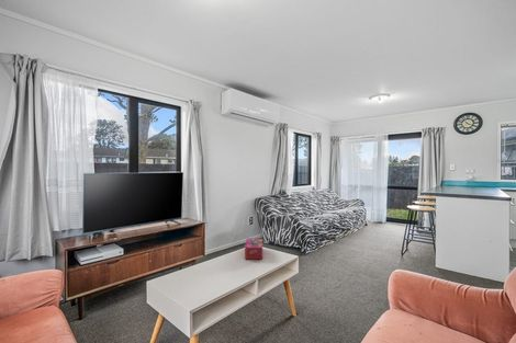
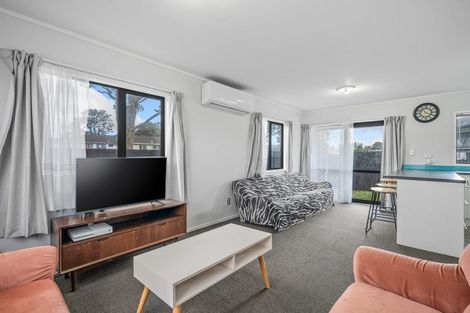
- tissue box [244,237,263,260]
